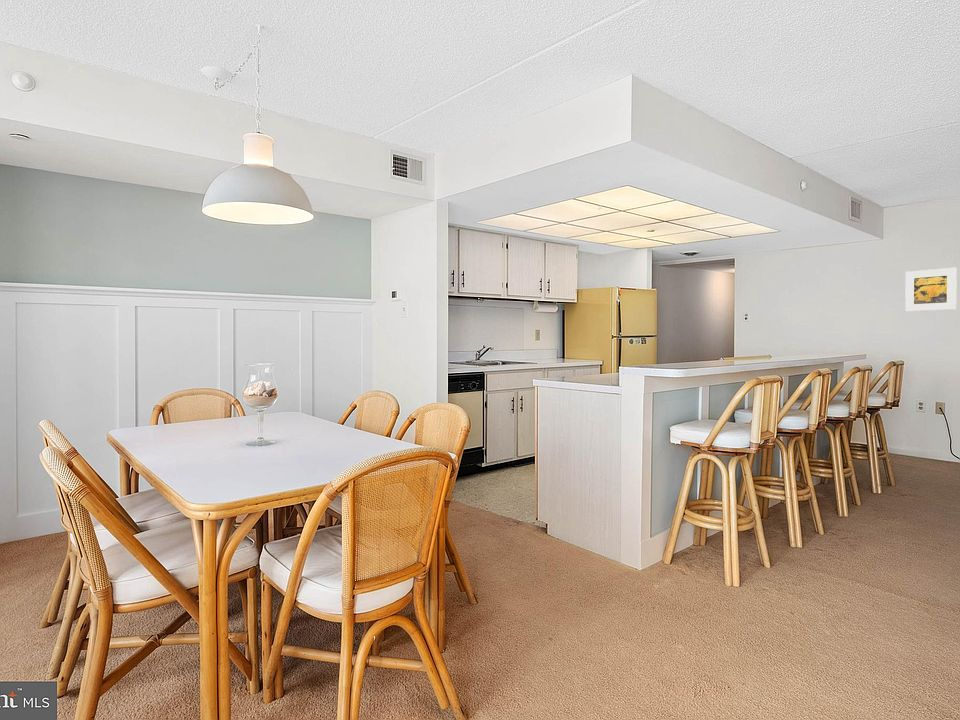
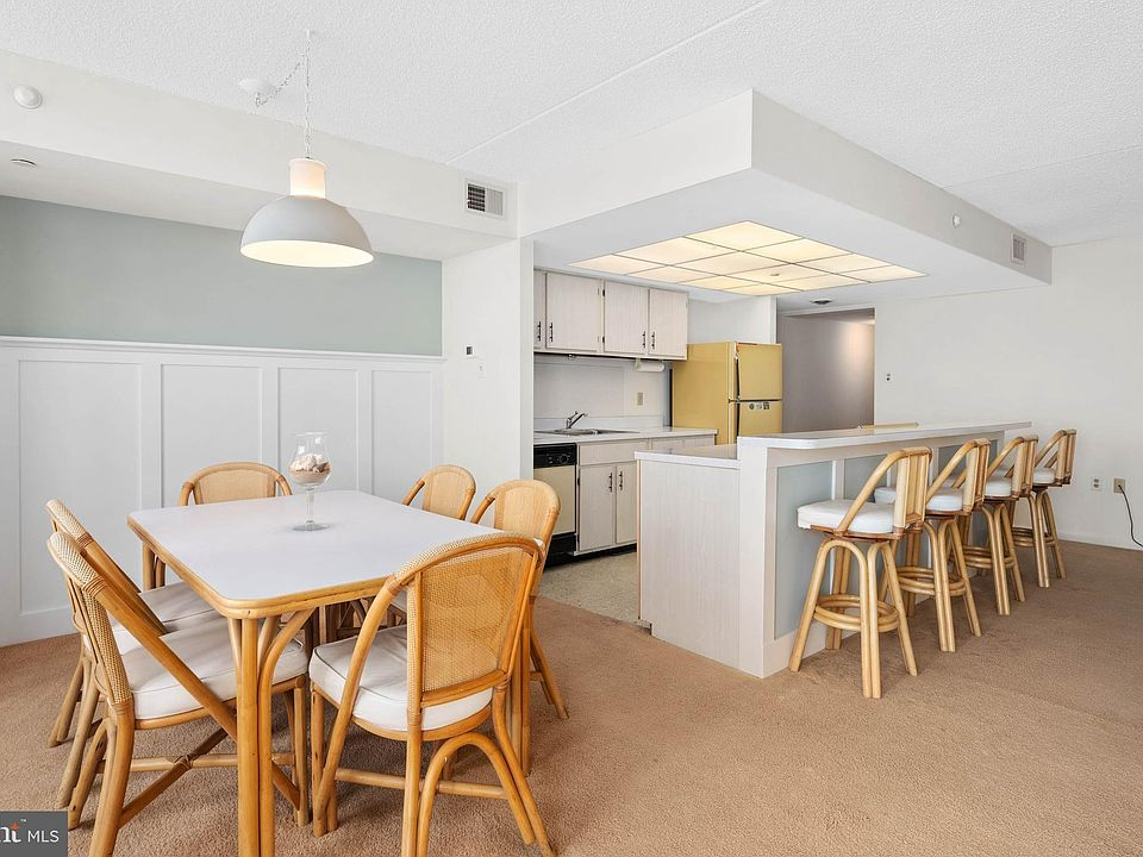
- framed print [904,267,958,313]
